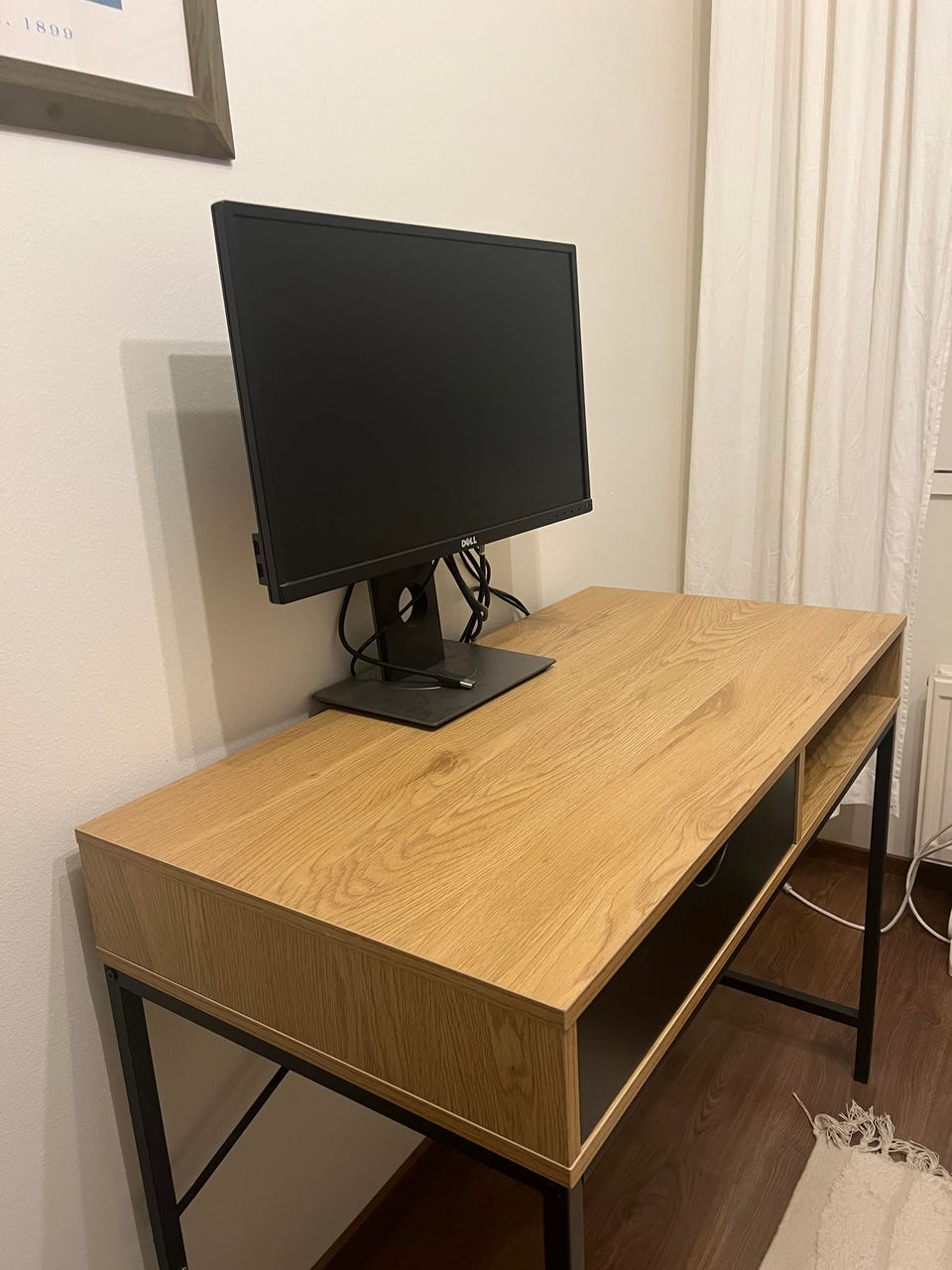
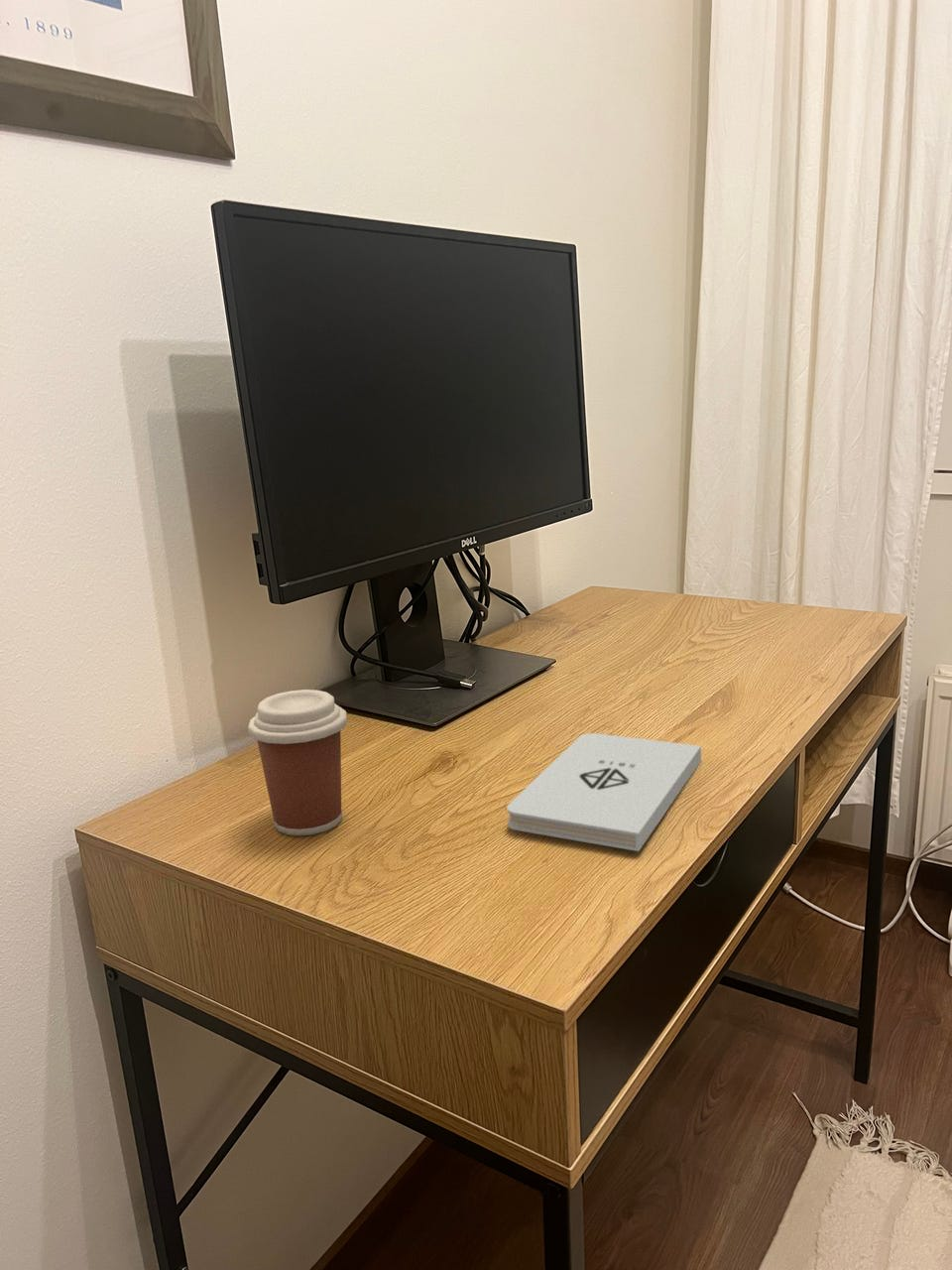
+ coffee cup [247,689,348,836]
+ notepad [506,732,702,852]
